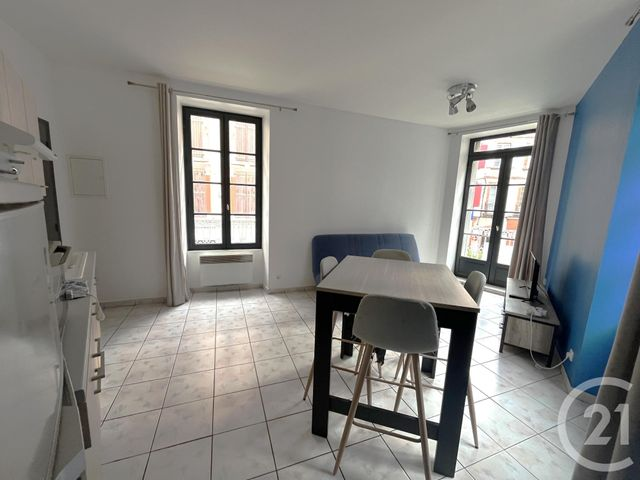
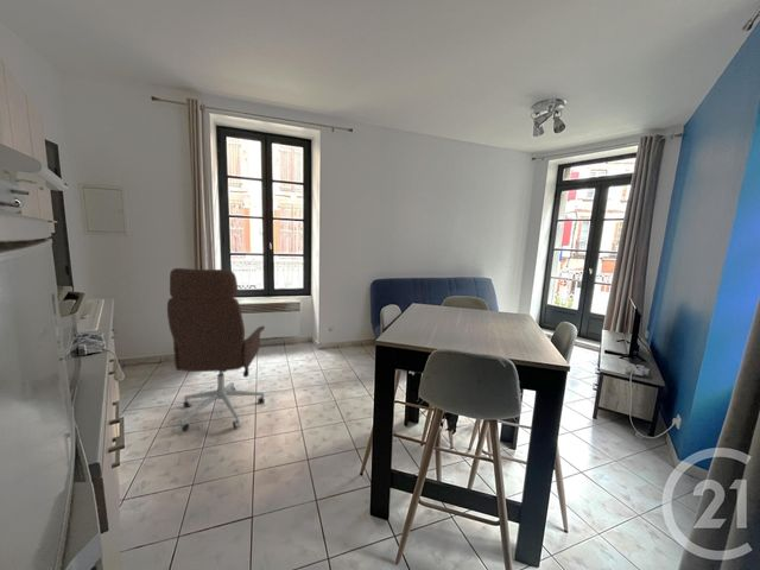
+ office chair [166,267,266,432]
